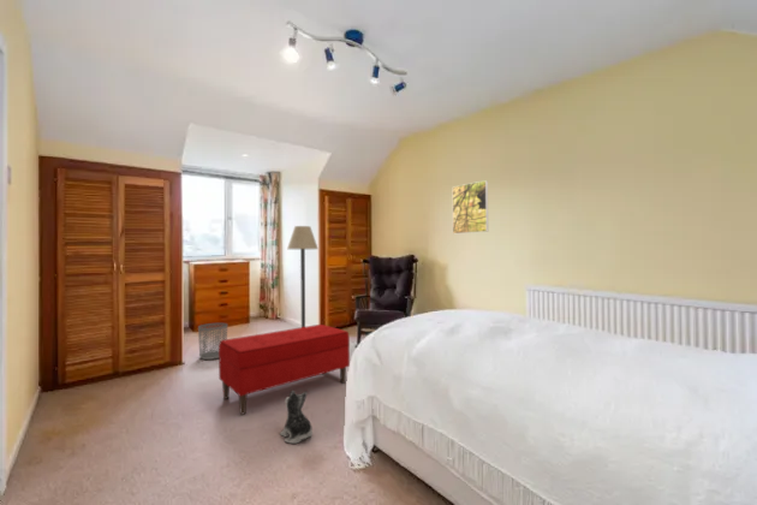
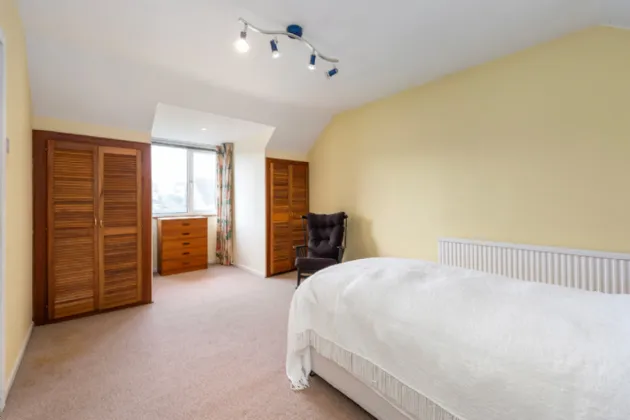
- plush toy [279,390,314,445]
- bench [217,323,351,416]
- floor lamp [286,225,320,327]
- waste bin [197,322,228,361]
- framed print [452,179,489,234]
